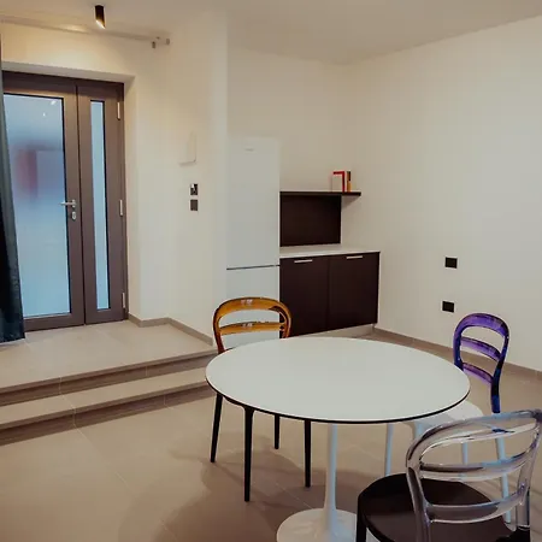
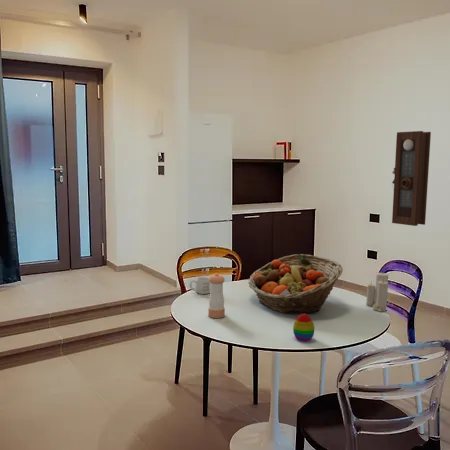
+ fruit basket [247,253,344,315]
+ pendulum clock [391,130,432,227]
+ decorative egg [292,314,315,342]
+ mug [189,276,211,295]
+ candle [365,270,389,313]
+ pepper shaker [207,272,226,319]
